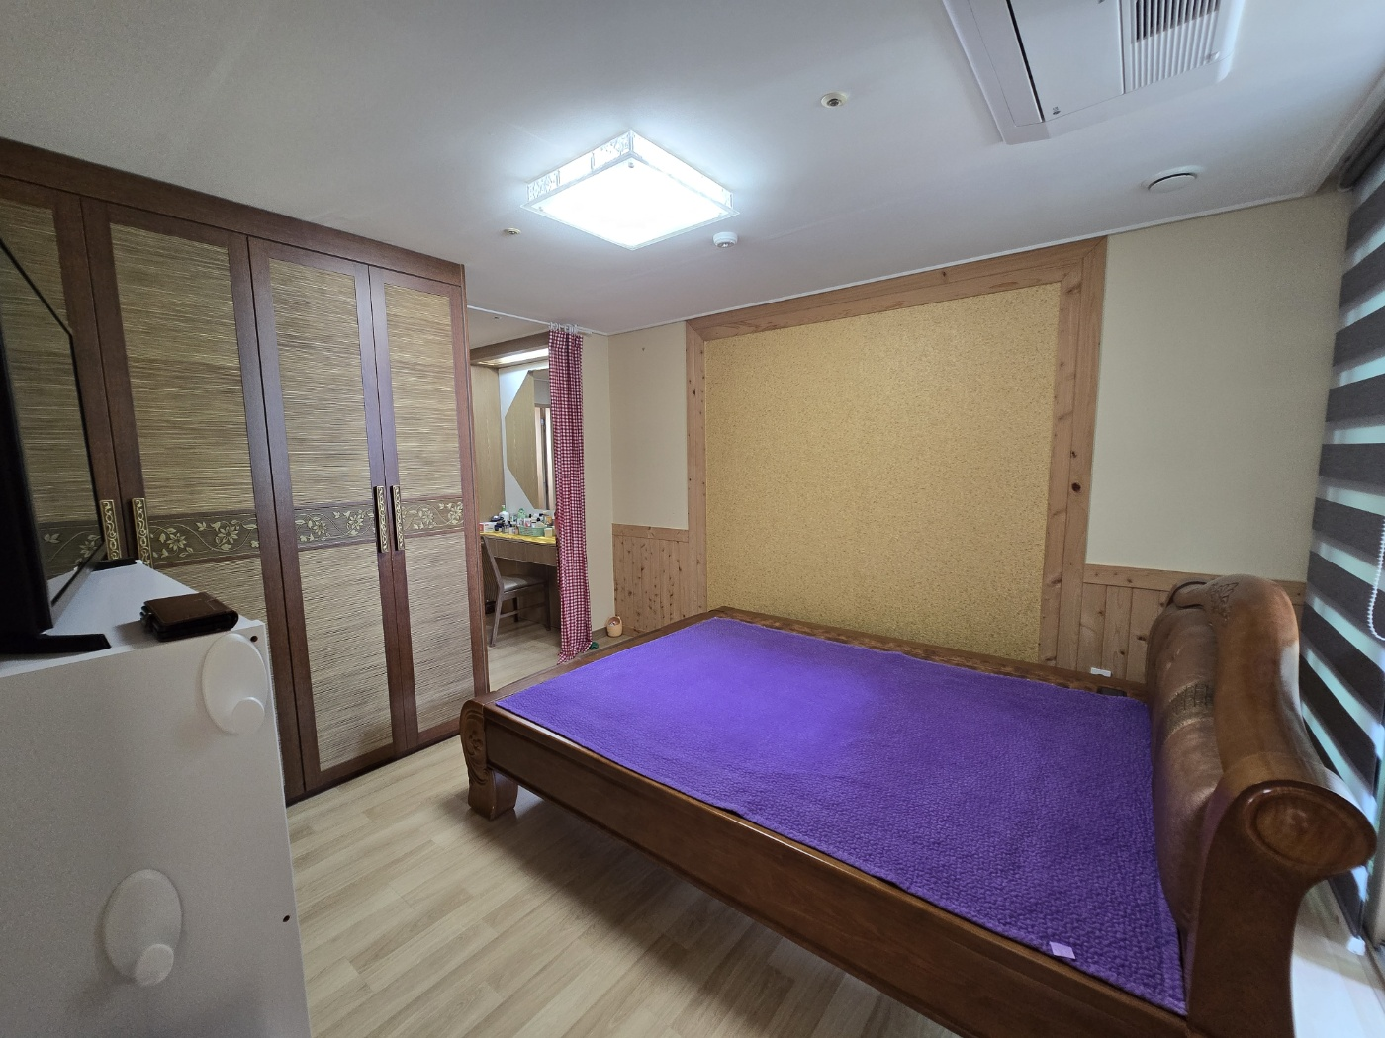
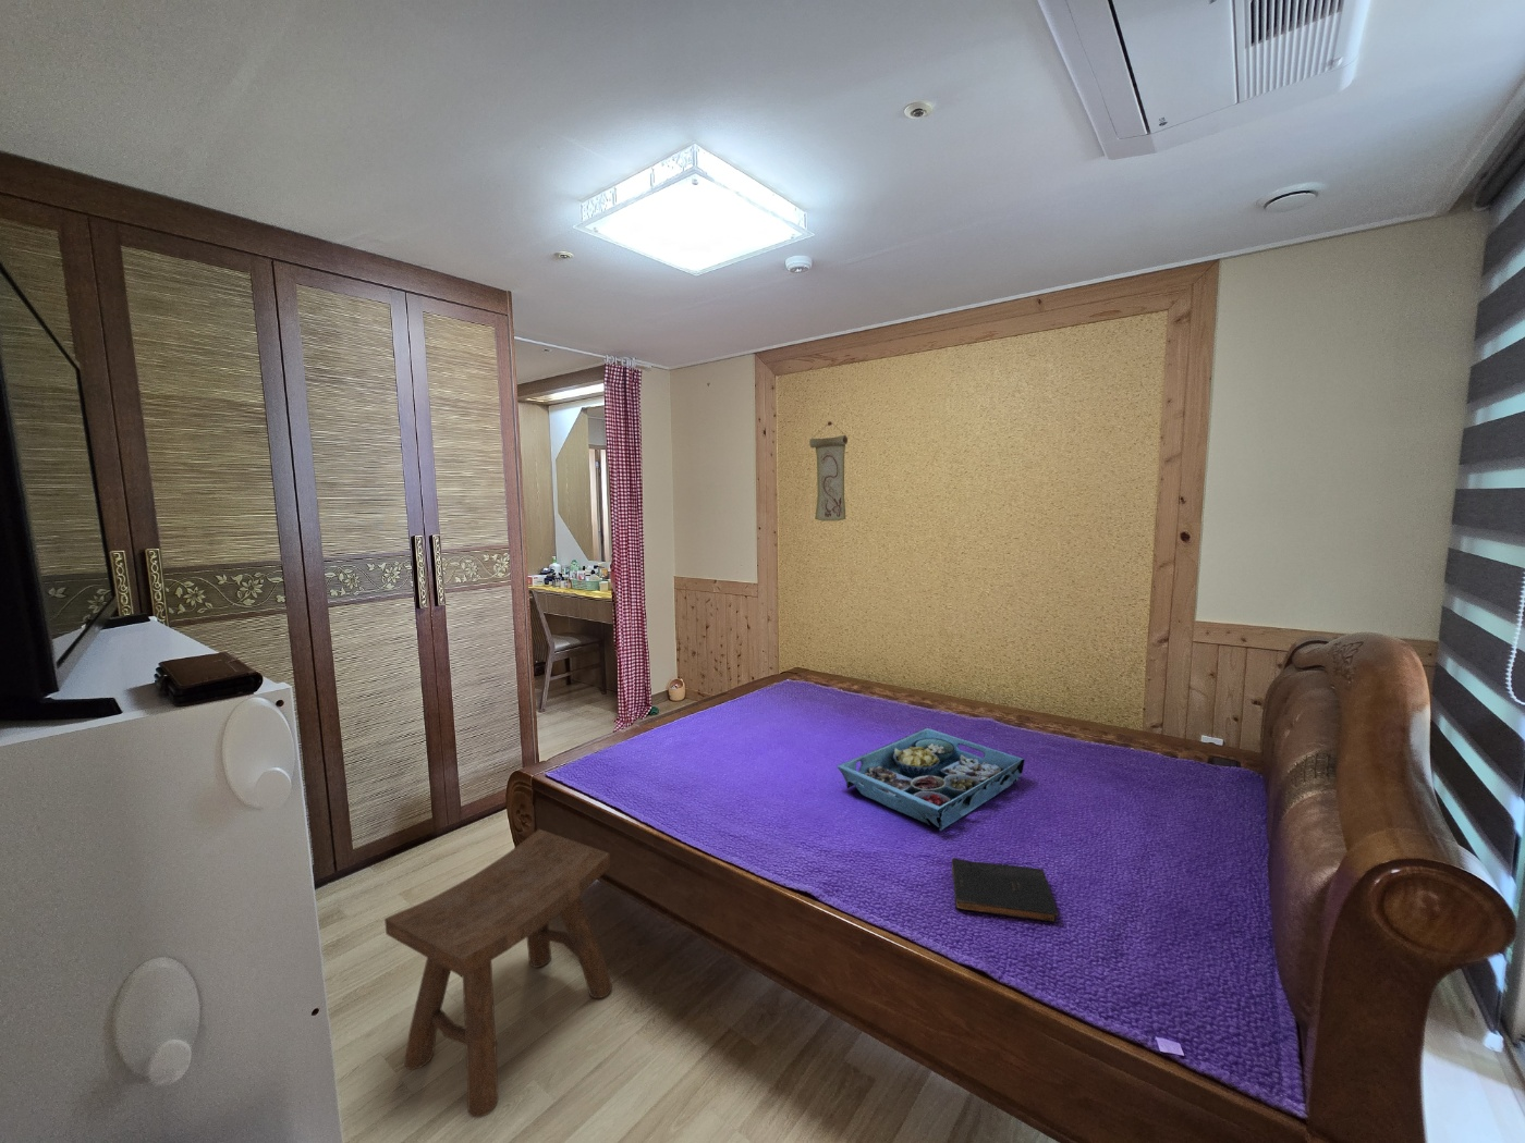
+ stool [383,828,614,1119]
+ wall scroll [808,420,849,522]
+ book [951,857,1059,923]
+ serving tray [837,728,1027,832]
